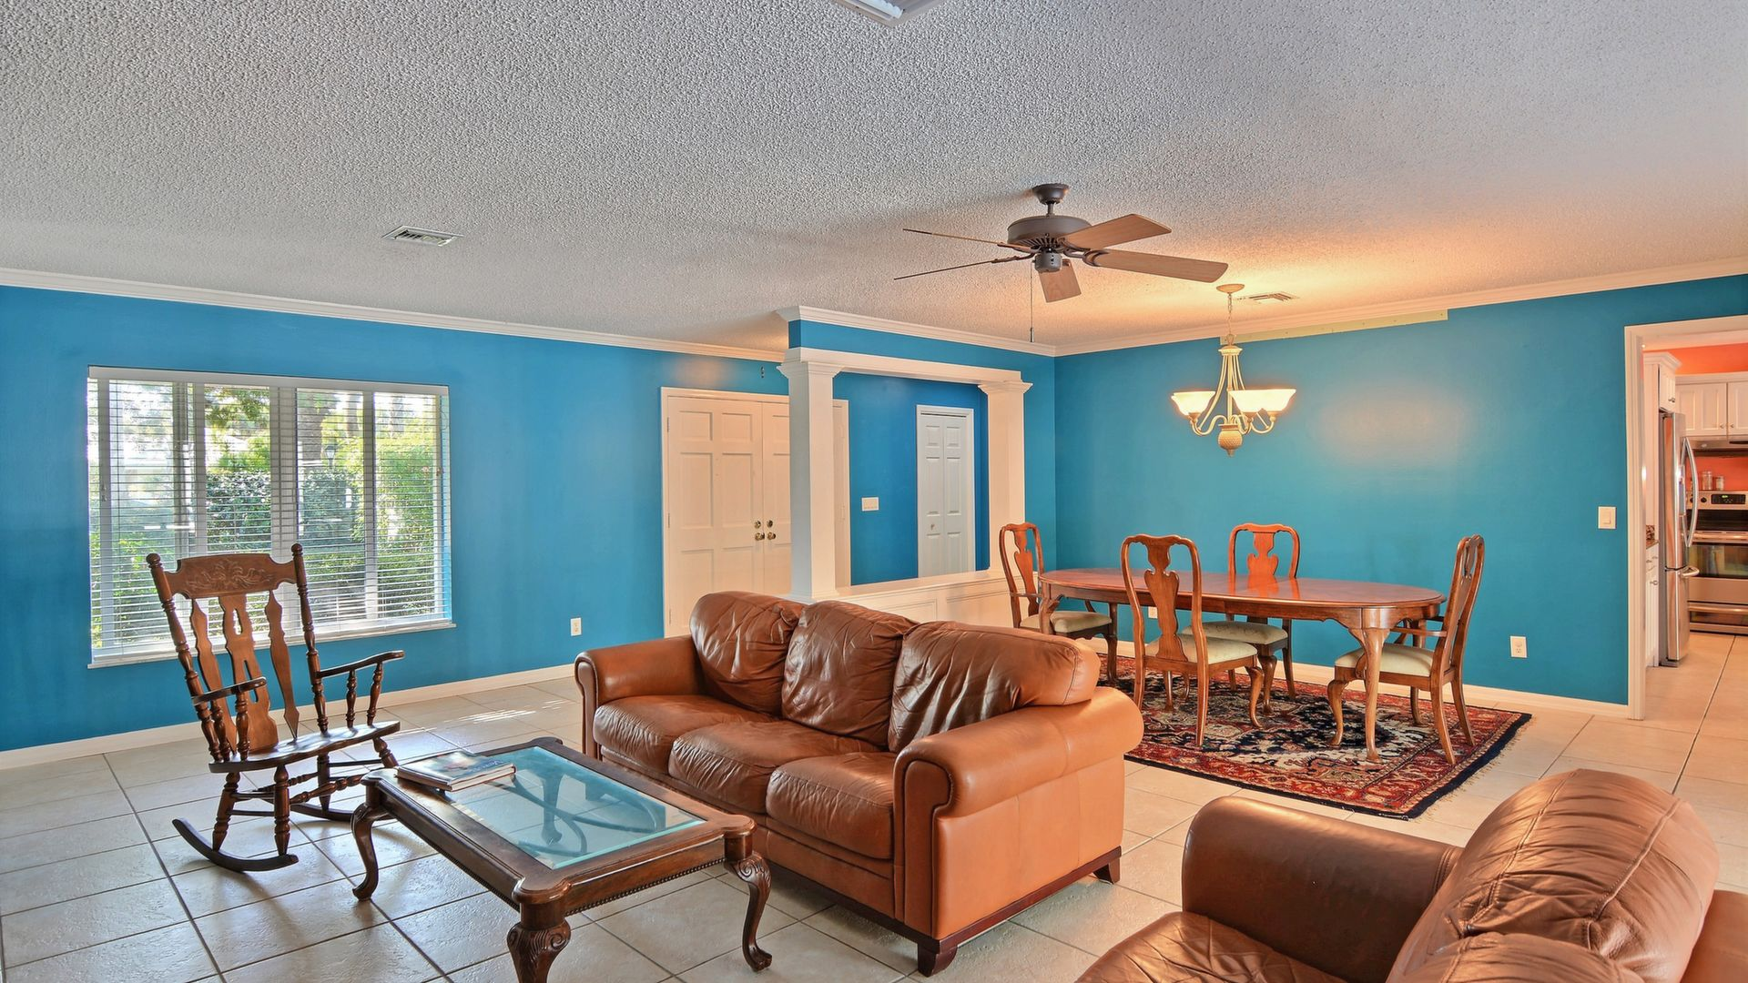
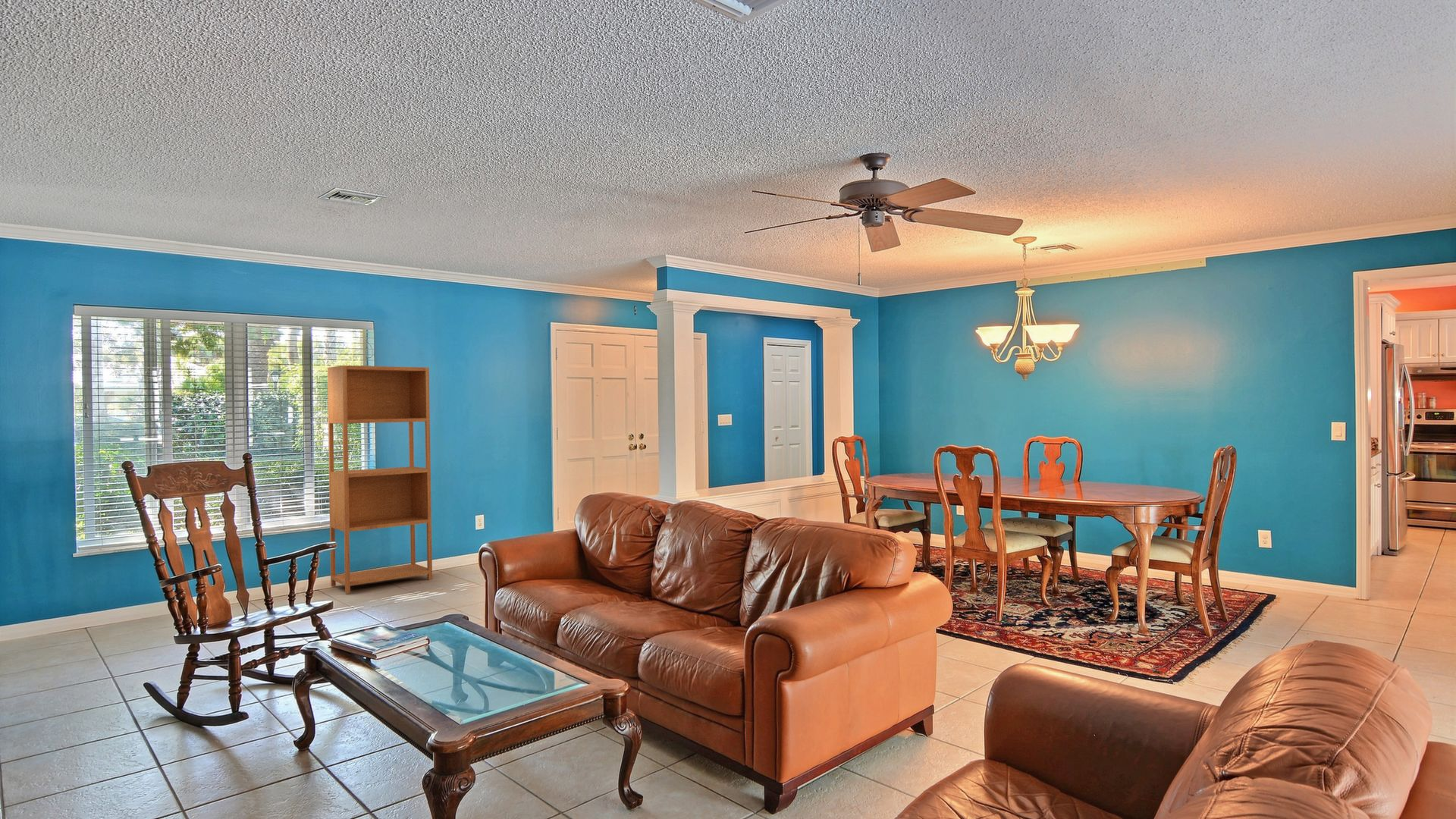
+ bookcase [327,365,433,595]
